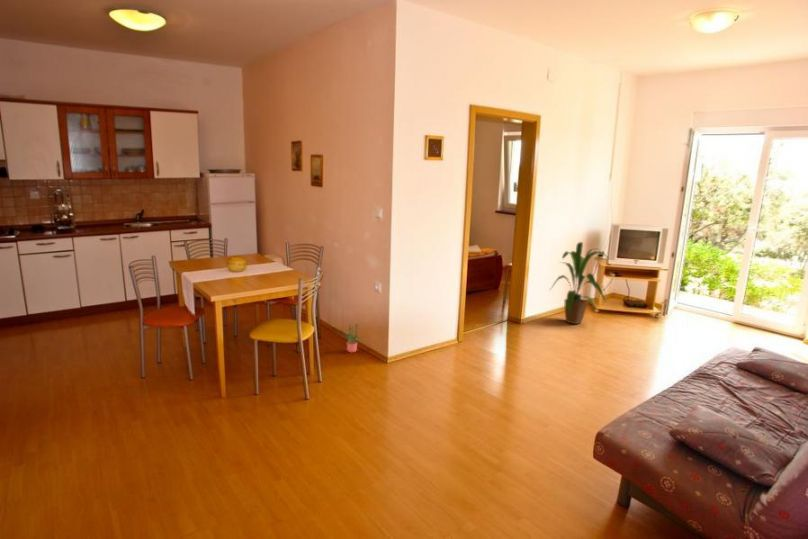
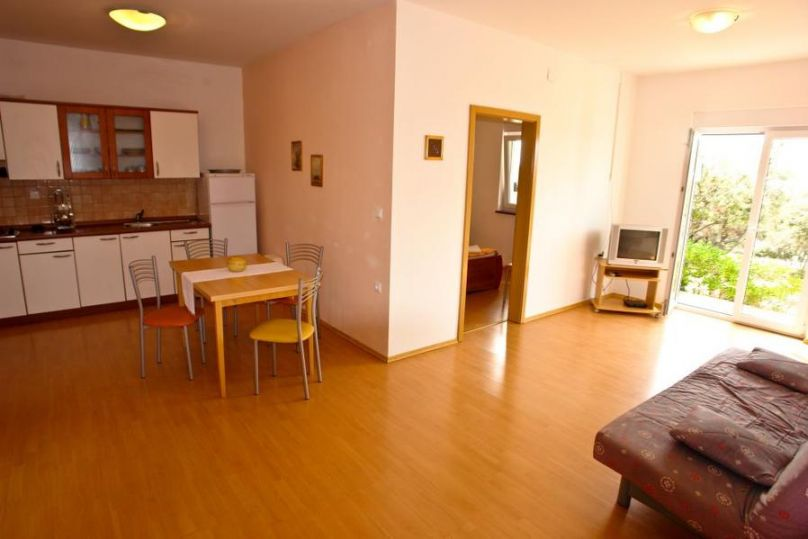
- potted plant [339,322,363,353]
- house plant [548,241,610,325]
